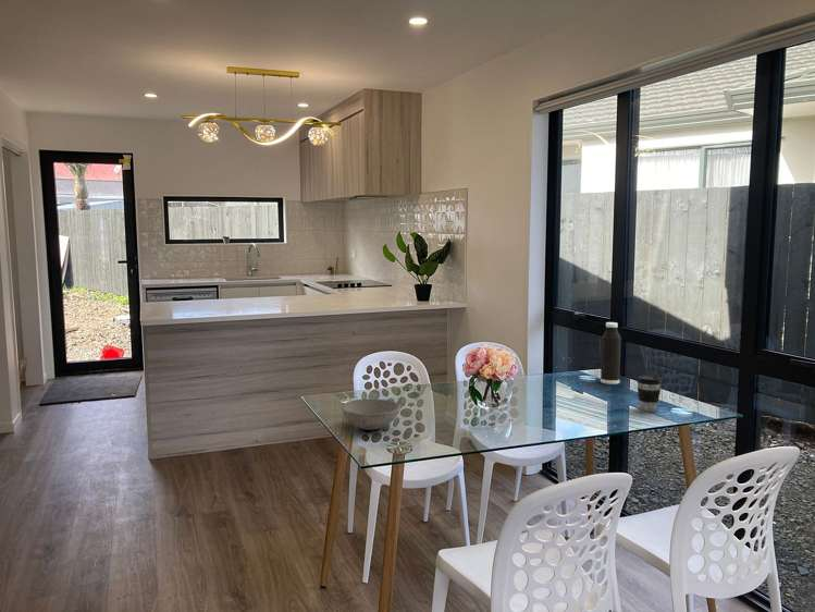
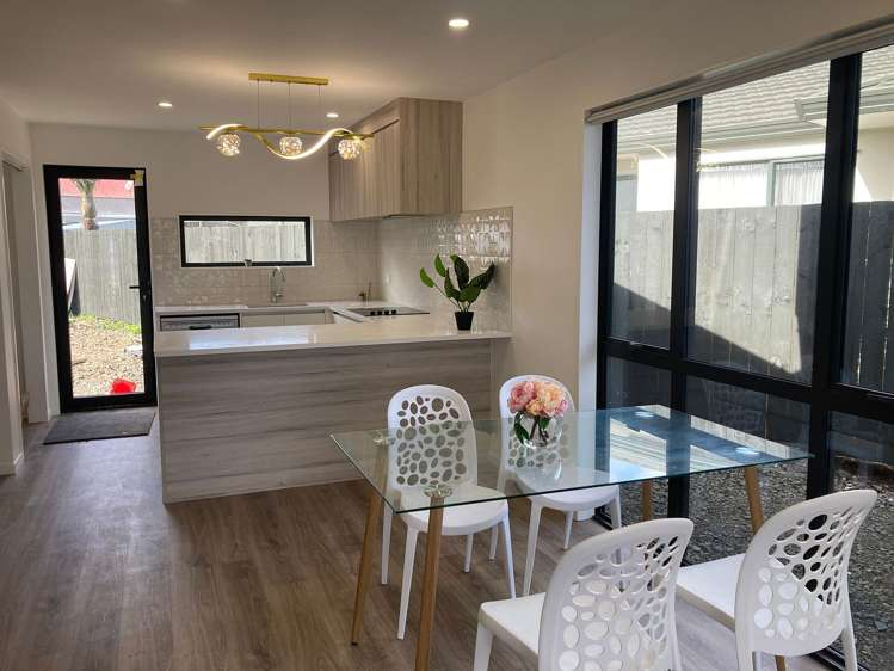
- coffee cup [635,375,663,413]
- water bottle [600,321,622,385]
- bowl [341,397,402,431]
